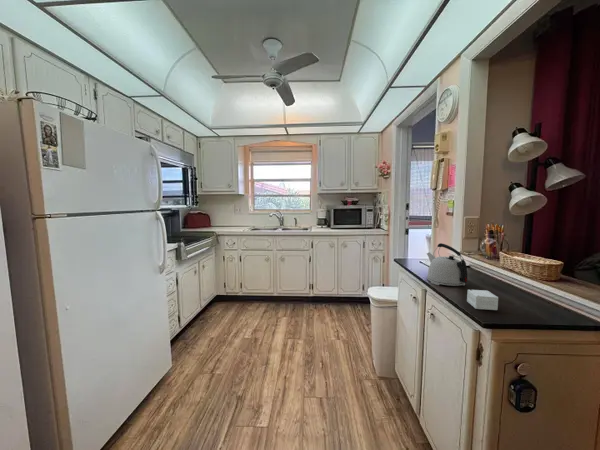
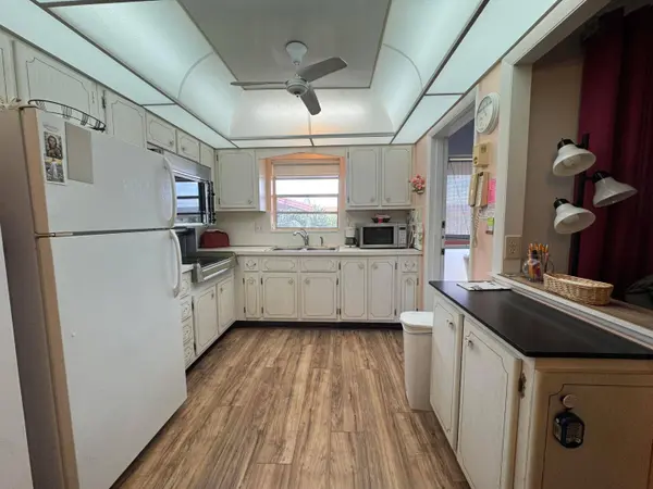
- small box [466,289,499,311]
- kettle [425,242,468,287]
